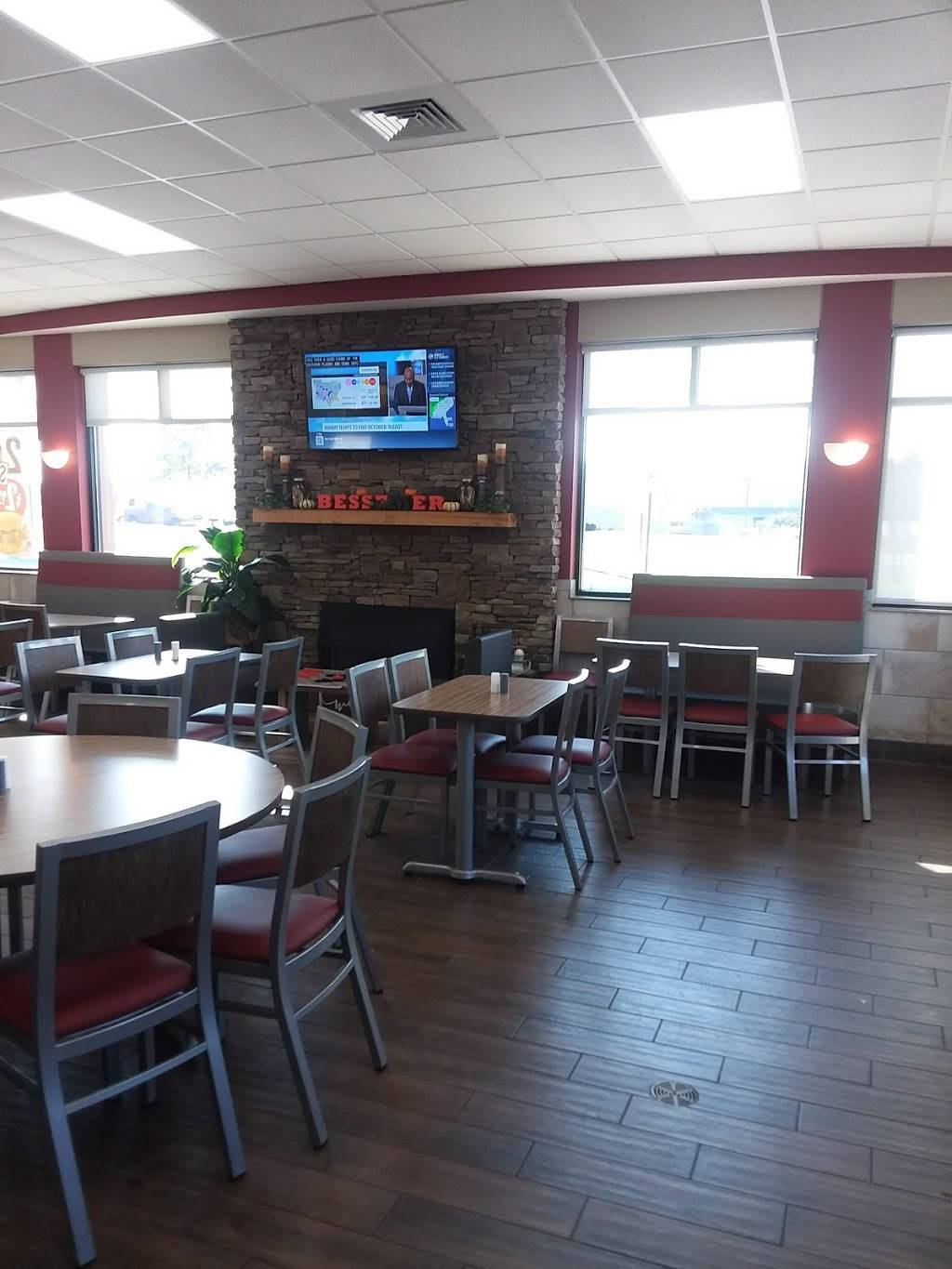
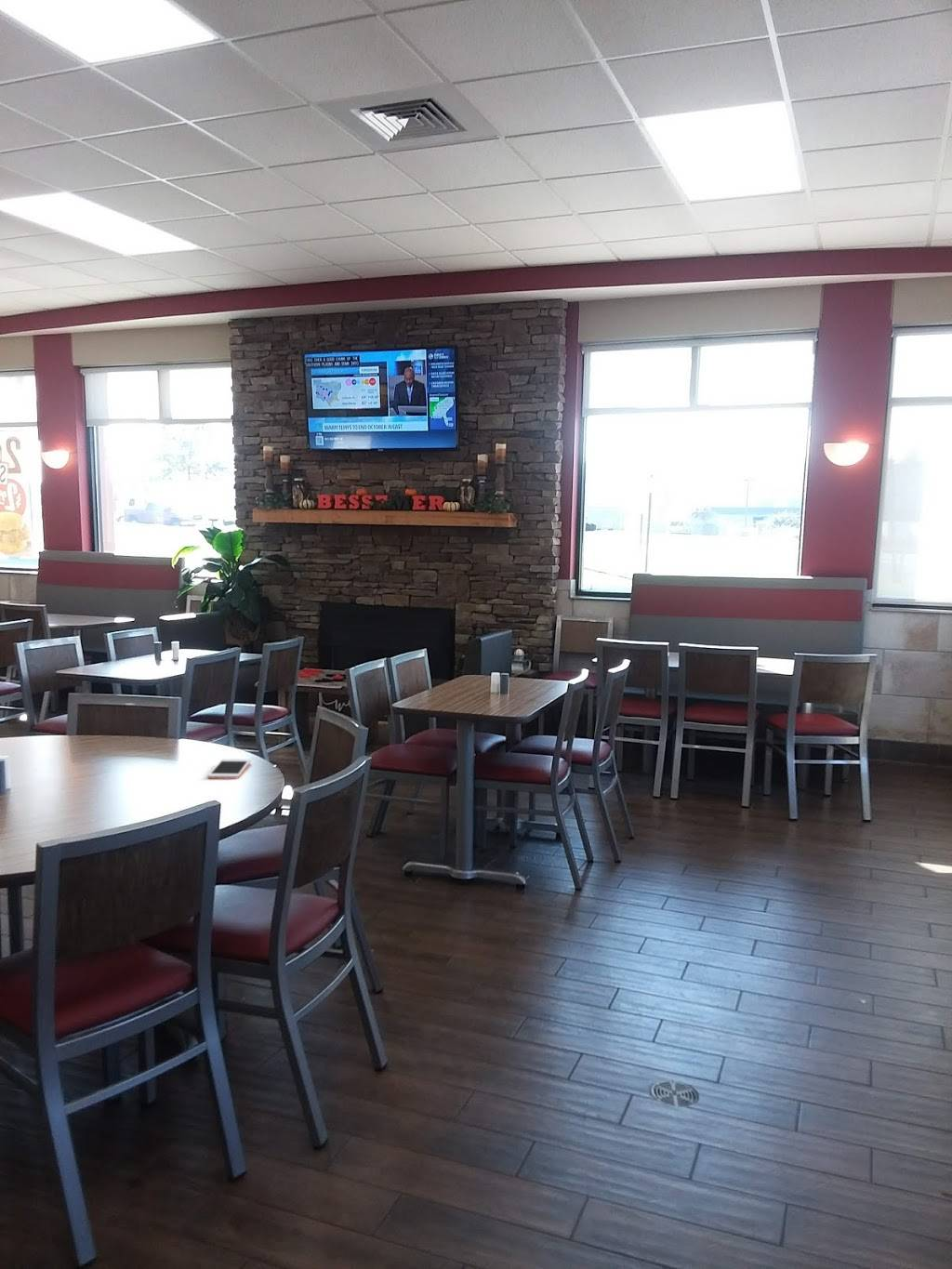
+ cell phone [207,758,252,780]
